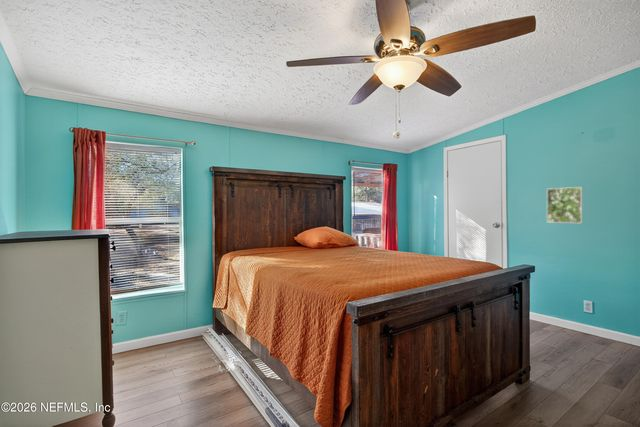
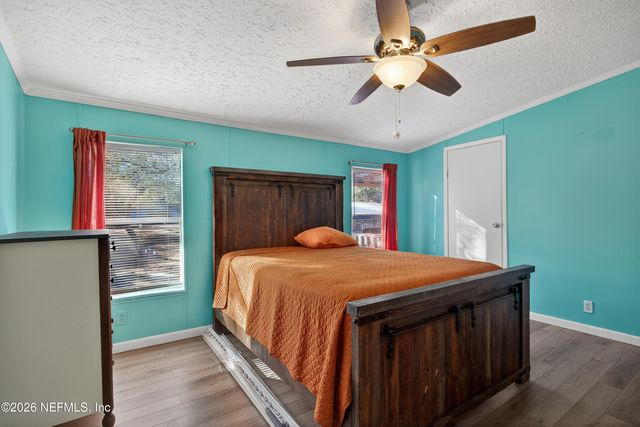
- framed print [546,186,583,224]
